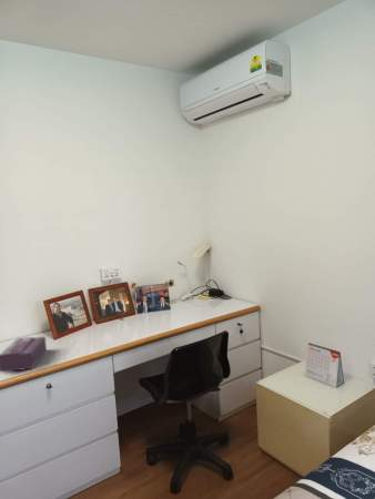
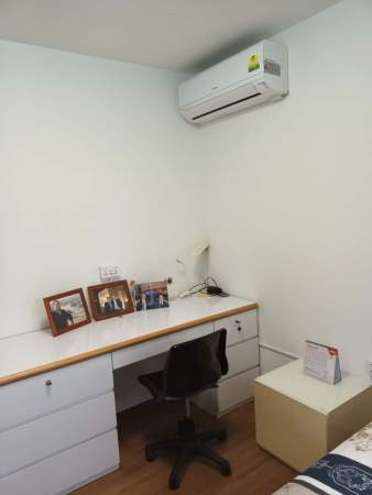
- tissue box [0,336,48,373]
